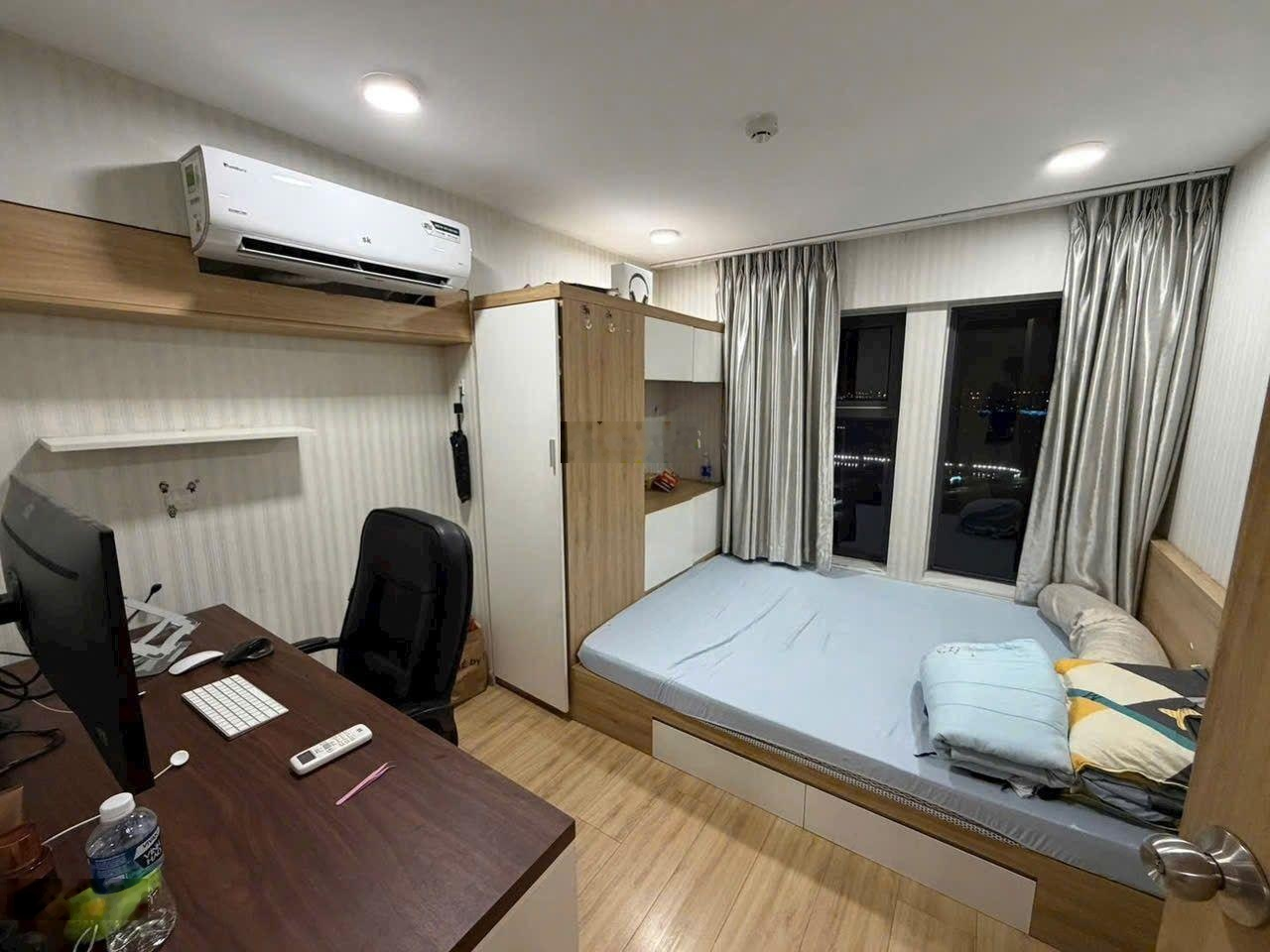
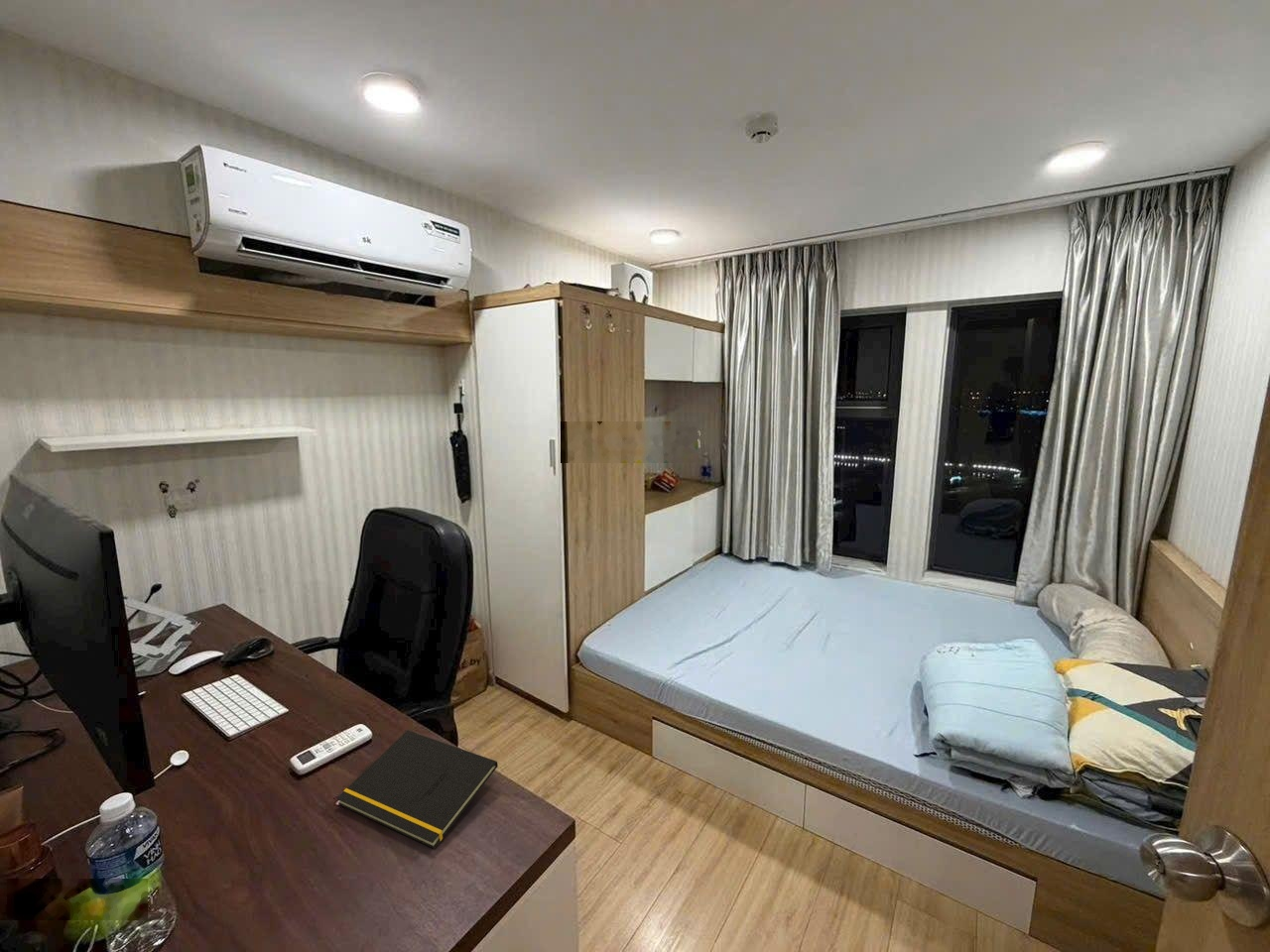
+ notepad [335,730,499,849]
